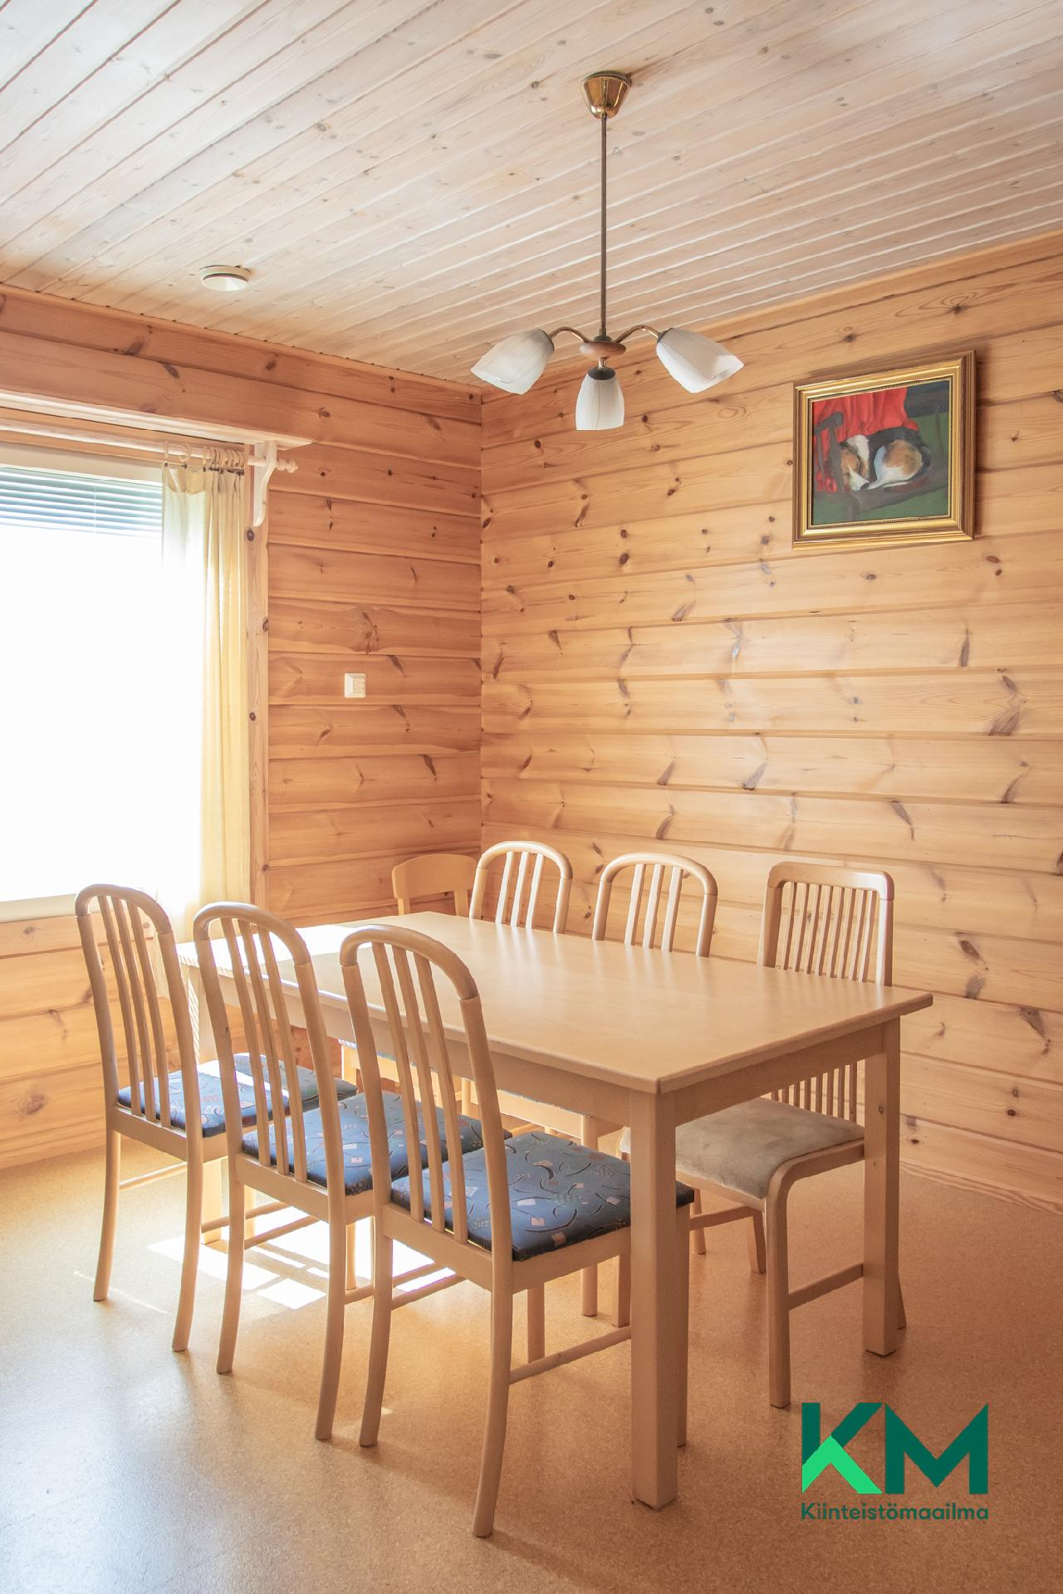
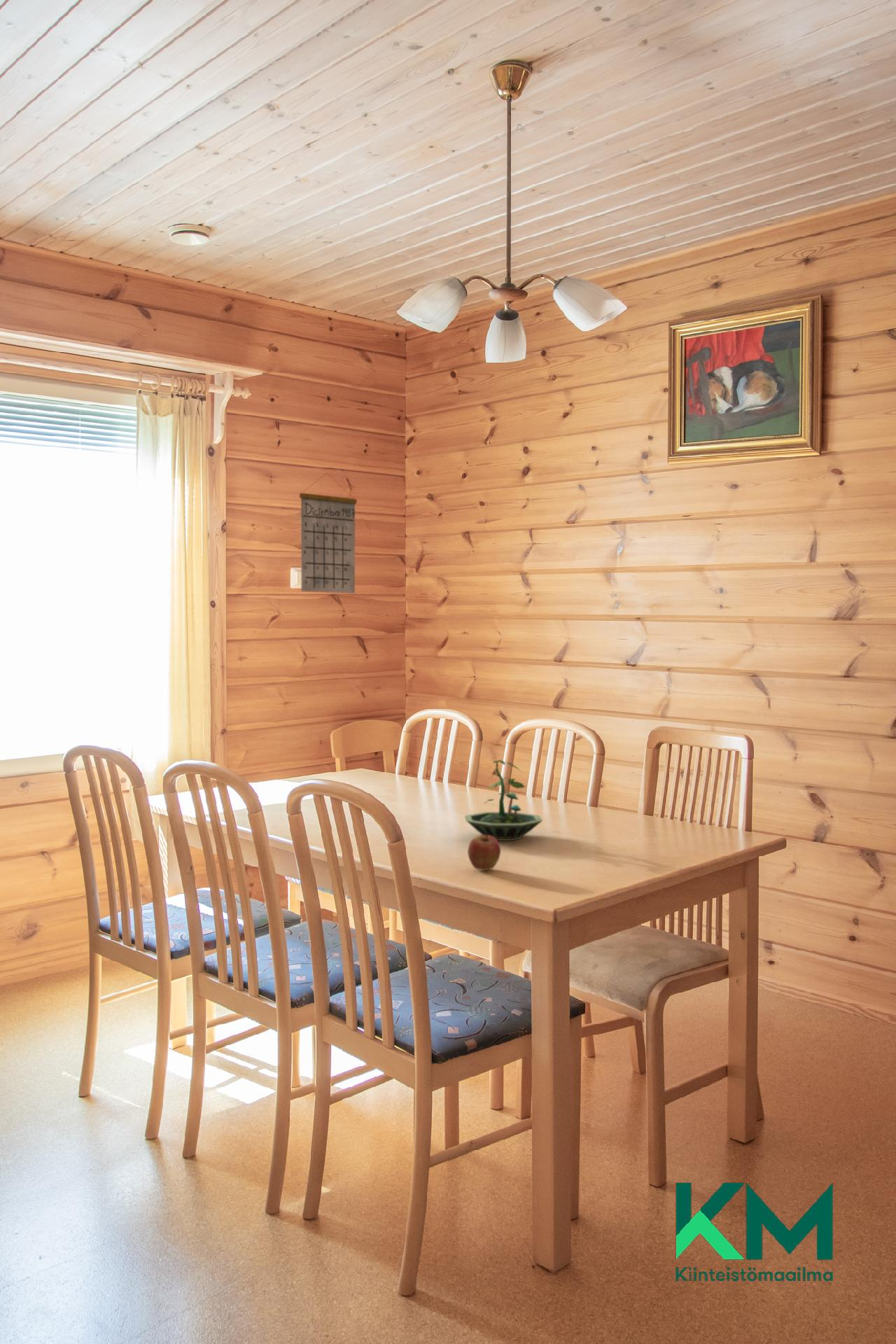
+ fruit [467,834,501,871]
+ calendar [299,472,358,594]
+ terrarium [464,759,543,841]
